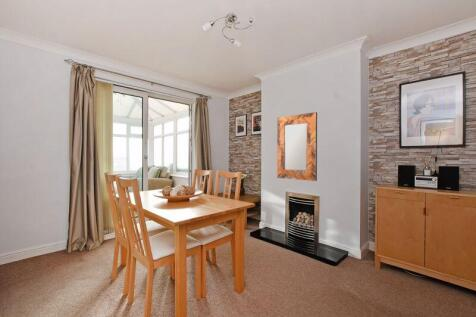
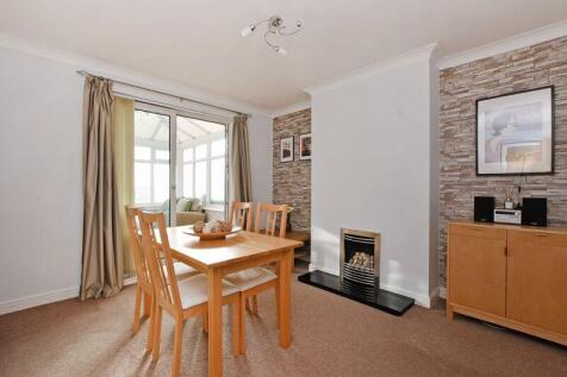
- home mirror [276,111,318,182]
